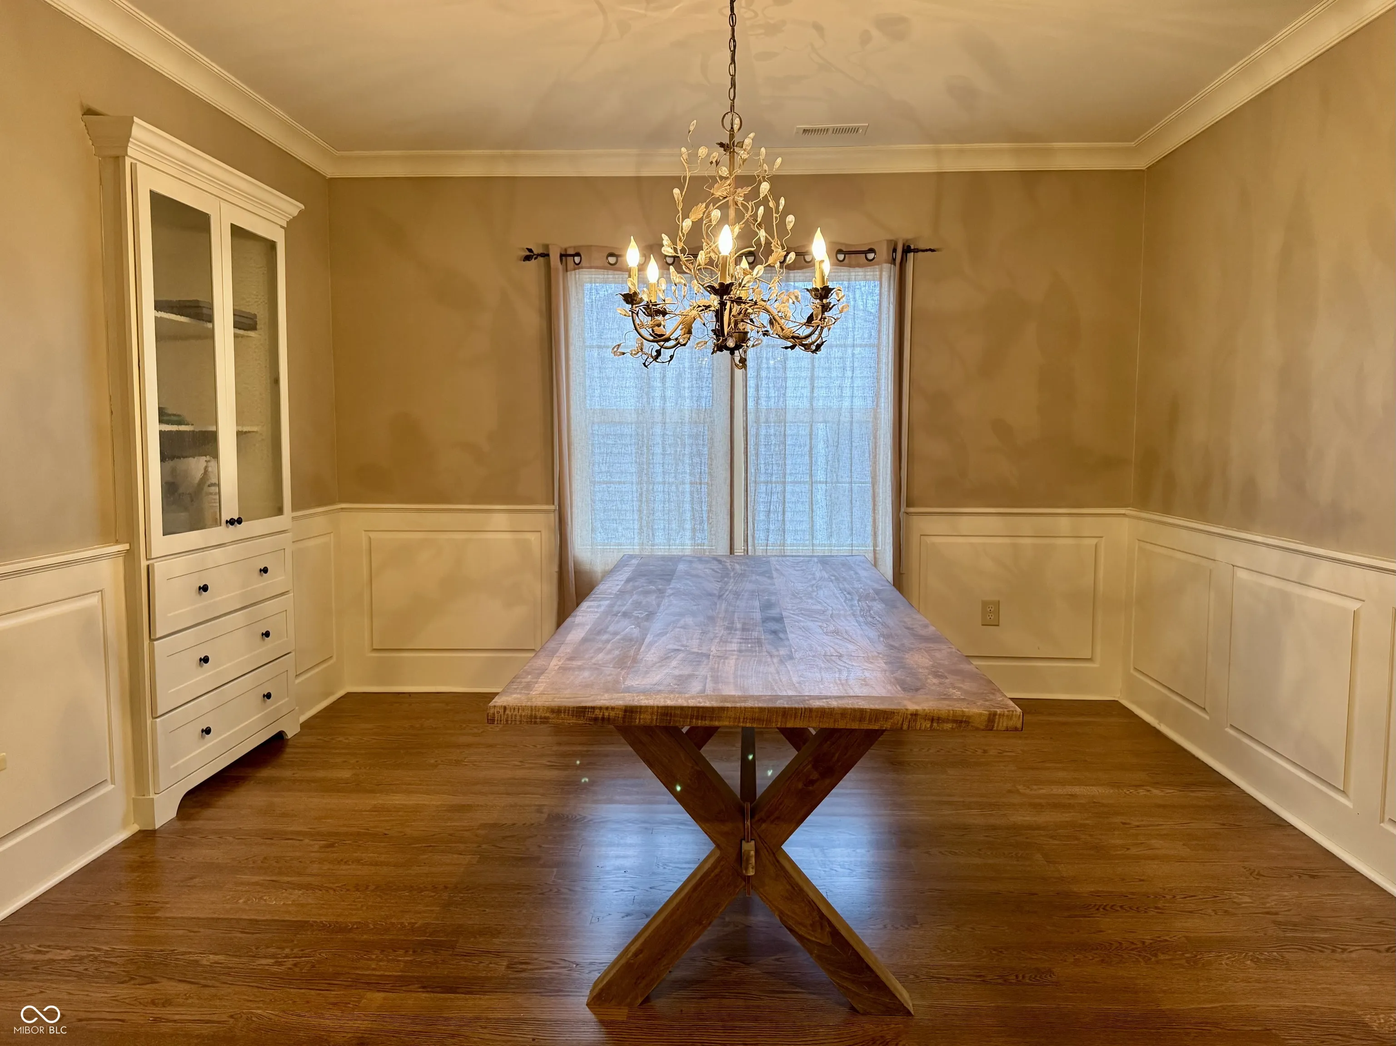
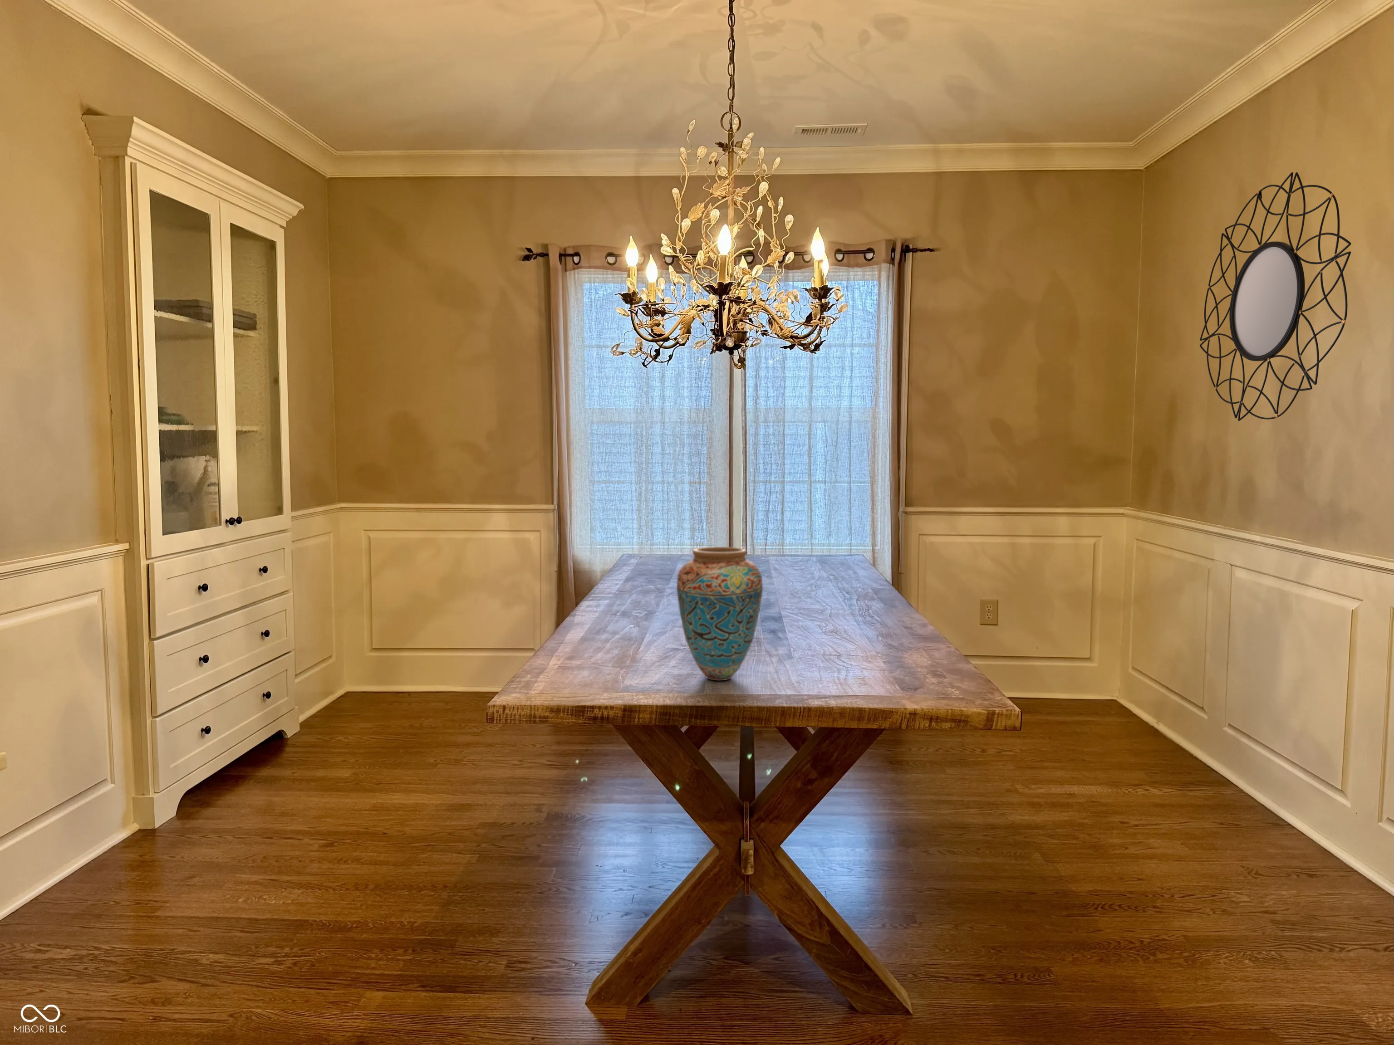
+ home mirror [1200,172,1352,422]
+ vase [676,547,763,682]
